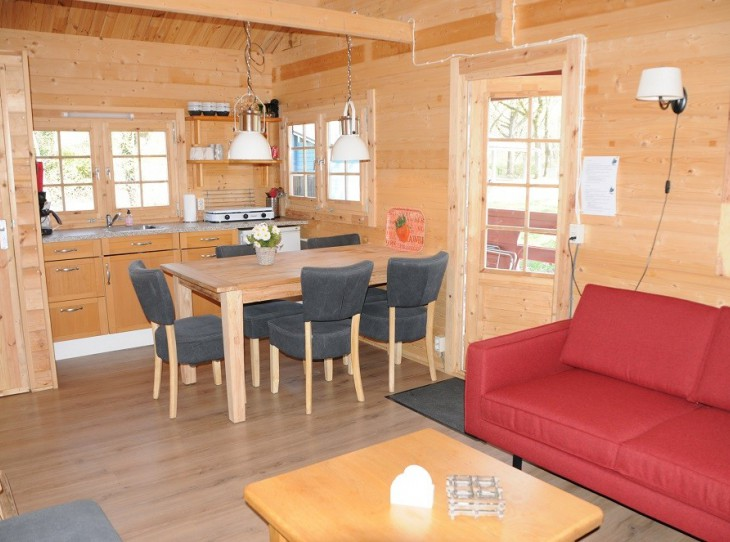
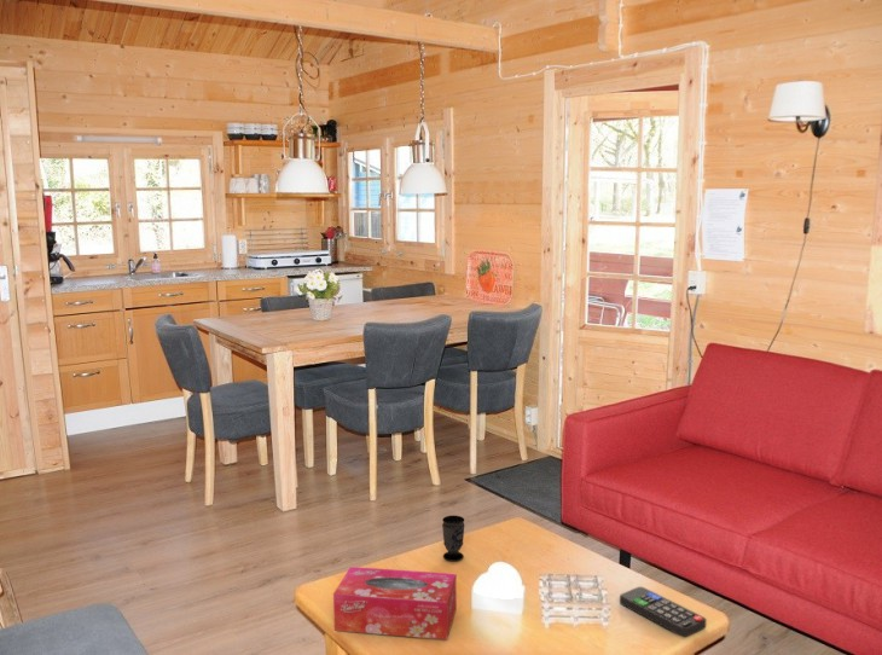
+ cup [441,515,465,562]
+ tissue box [332,566,458,640]
+ remote control [619,586,707,638]
